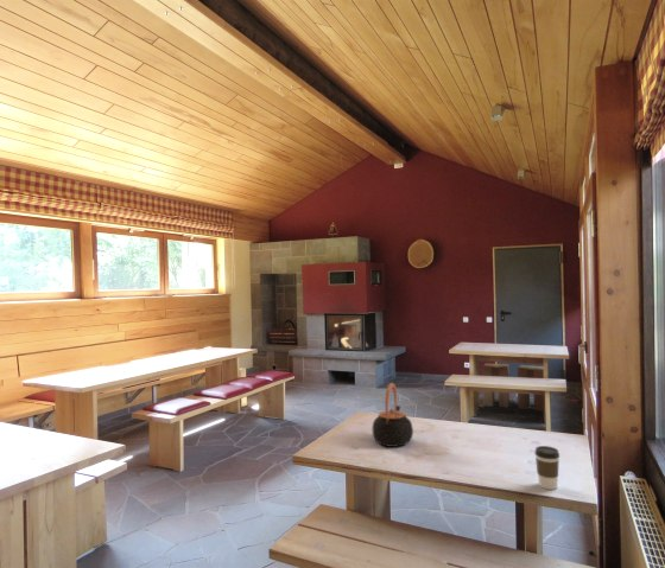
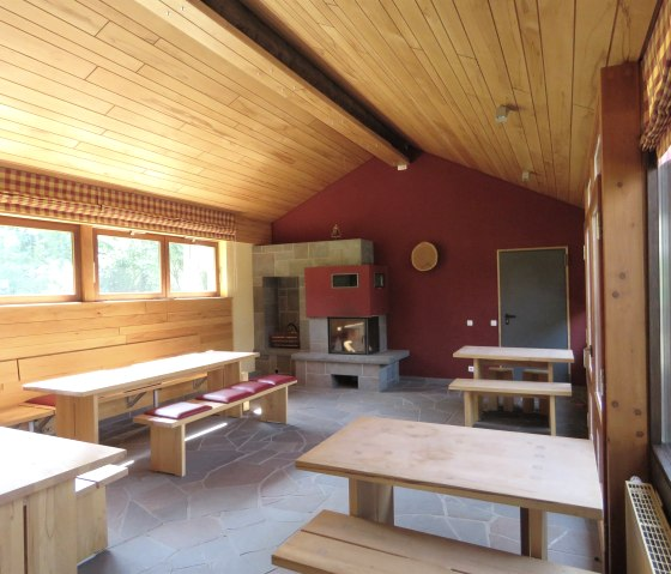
- teapot [372,382,414,448]
- coffee cup [534,445,560,491]
